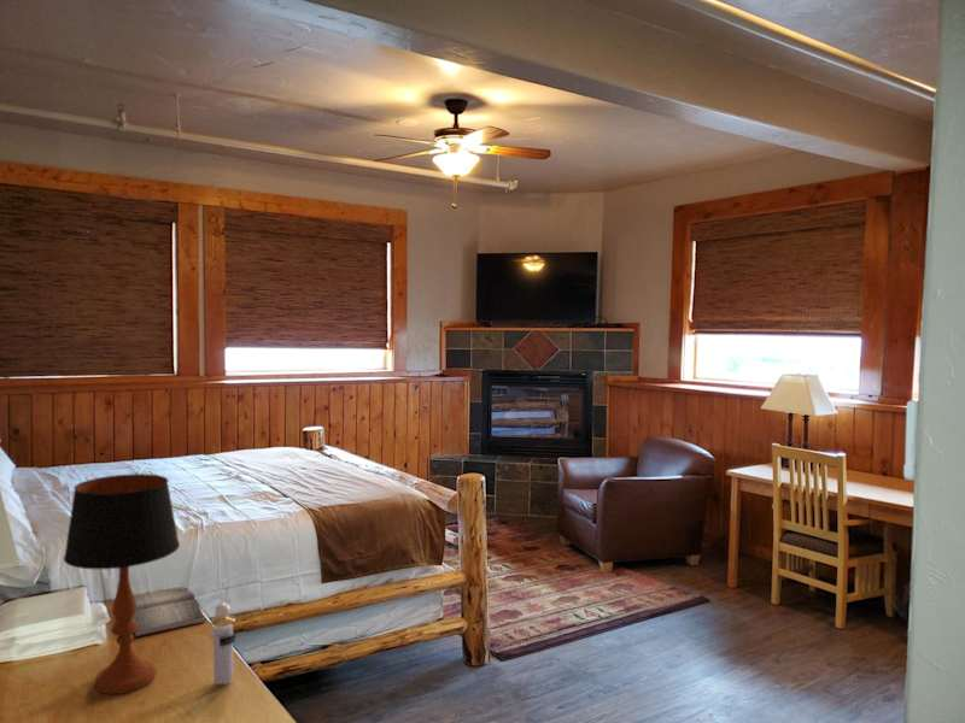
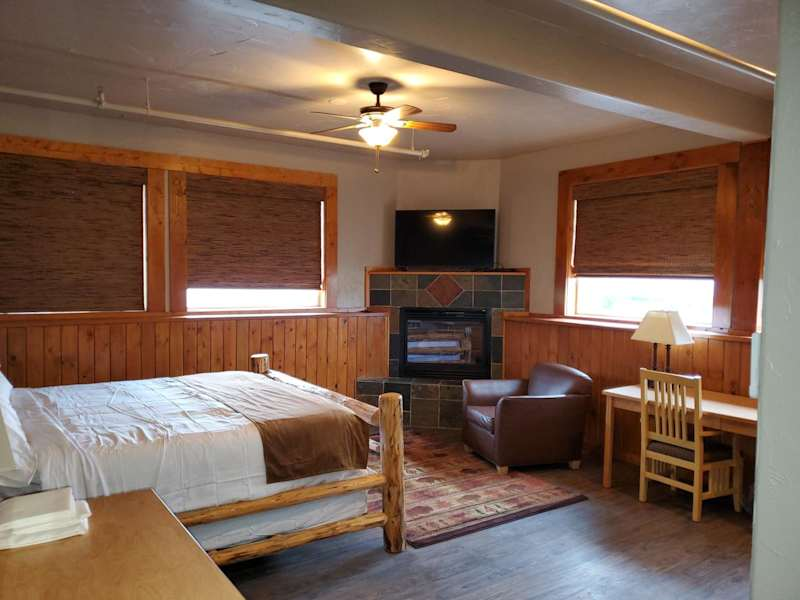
- perfume bottle [210,602,236,686]
- table lamp [63,472,181,695]
- hardback book [133,587,207,637]
